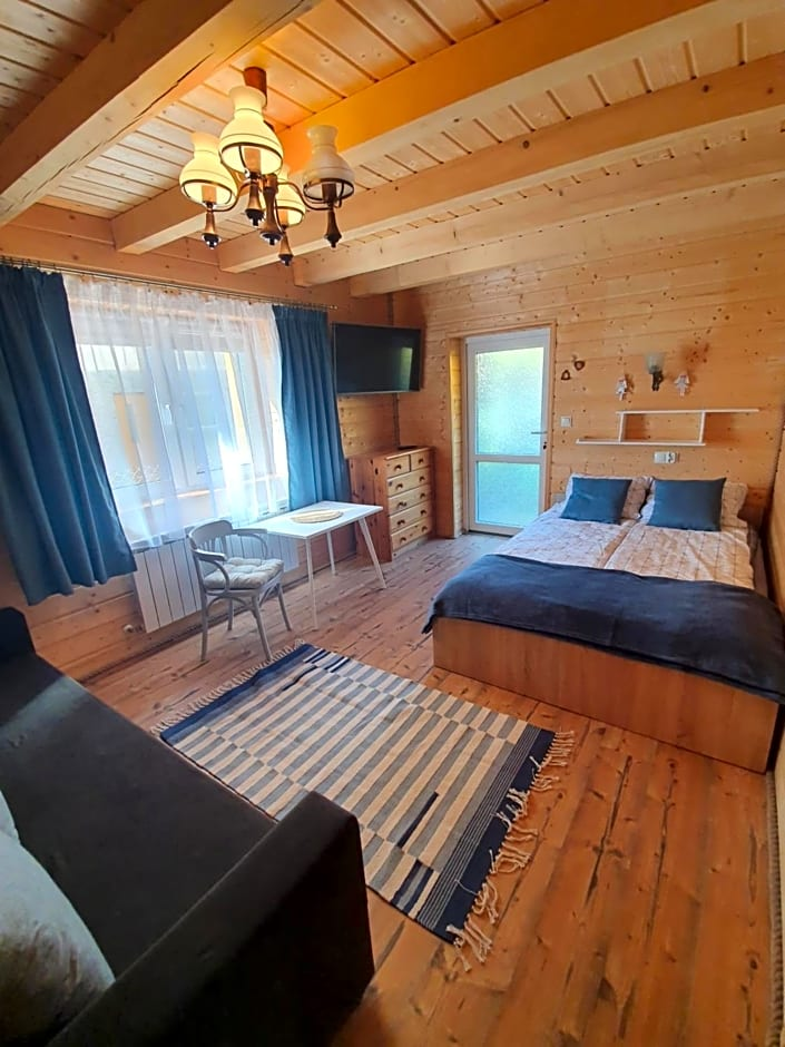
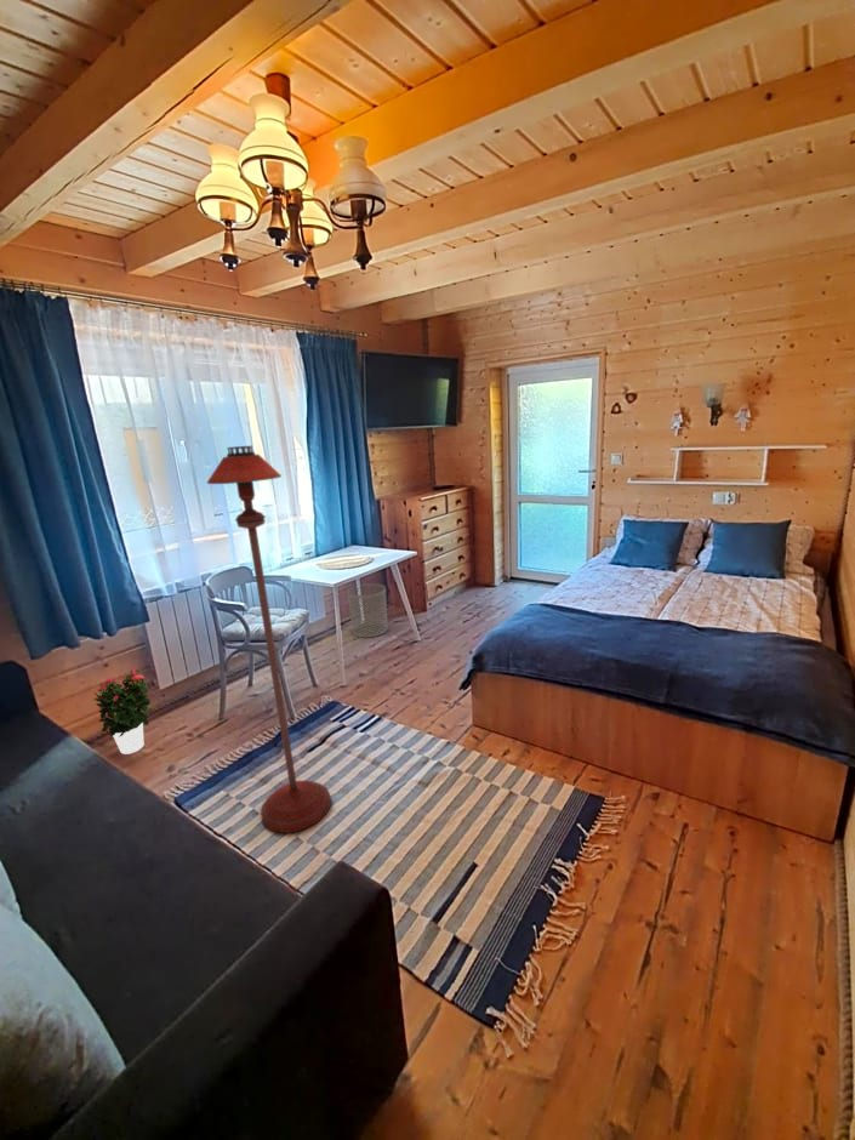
+ floor lamp [206,445,332,834]
+ waste bin [346,582,388,639]
+ potted flower [92,667,154,756]
